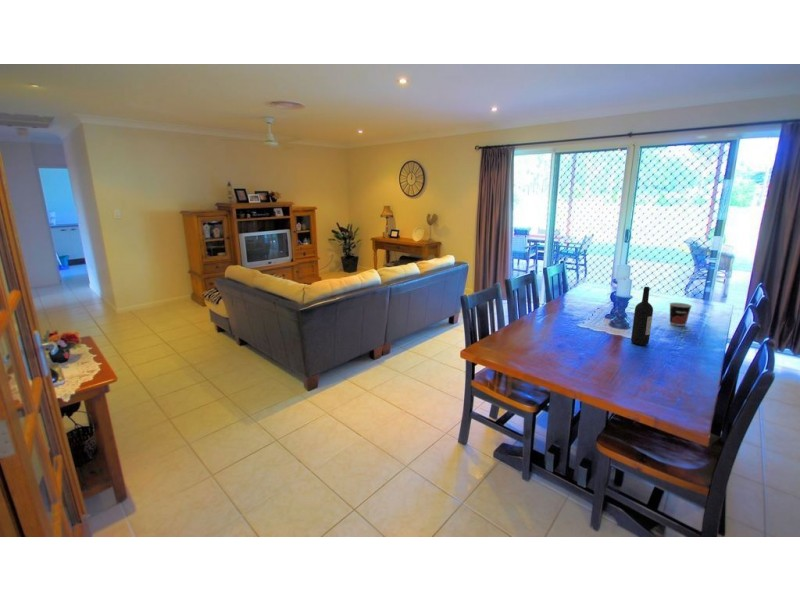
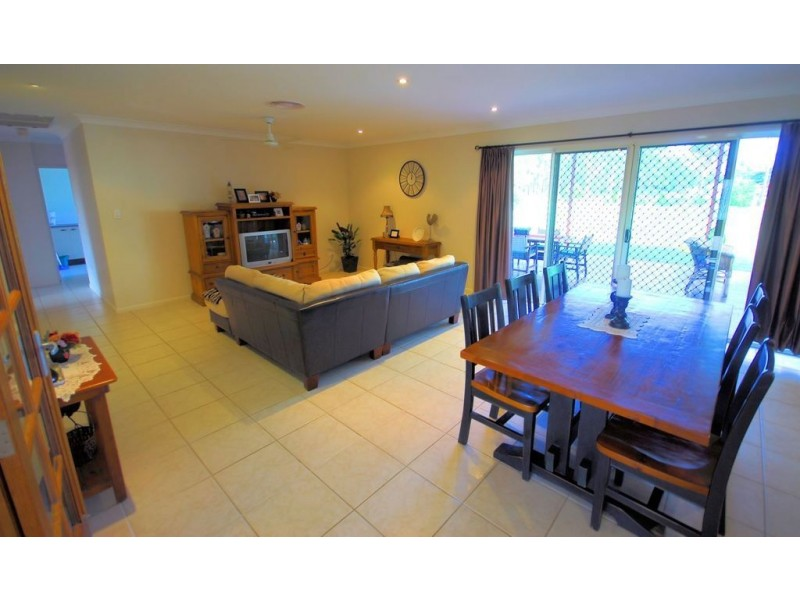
- cup [669,302,693,327]
- wine bottle [630,286,654,346]
